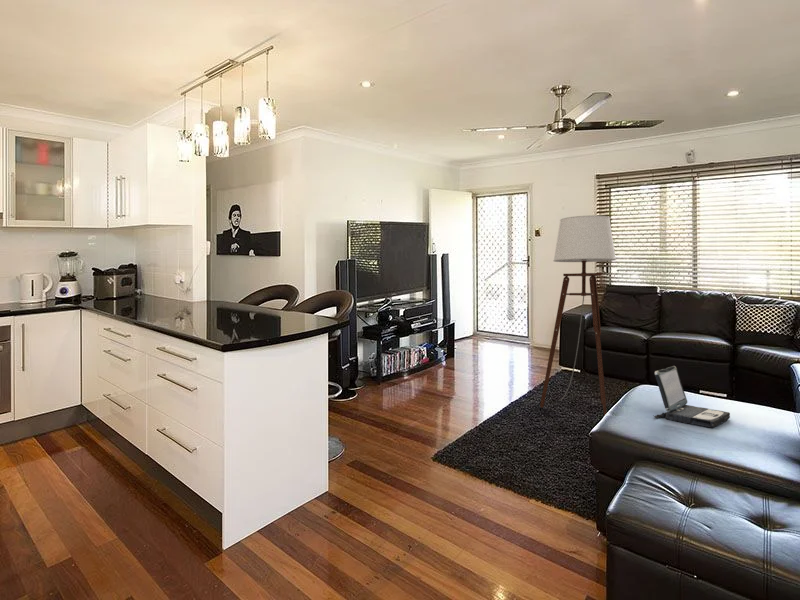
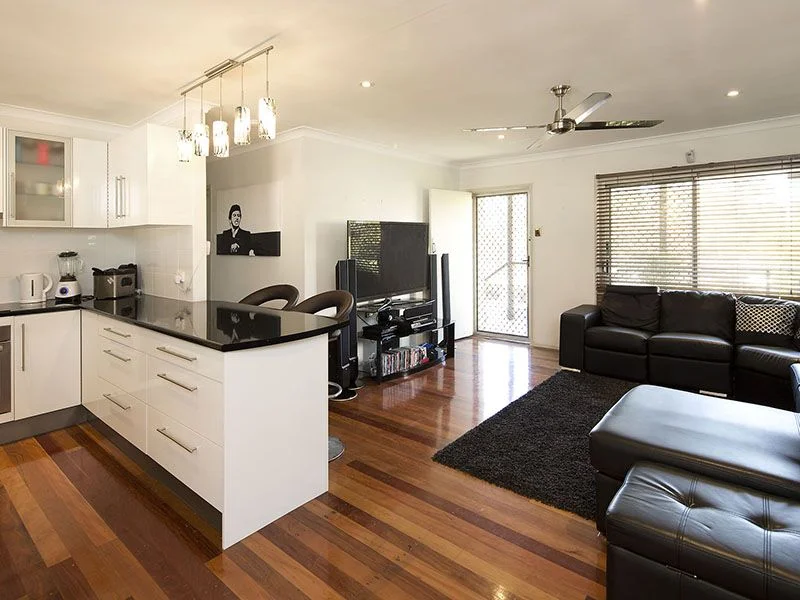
- floor lamp [539,214,617,416]
- laptop [652,365,731,428]
